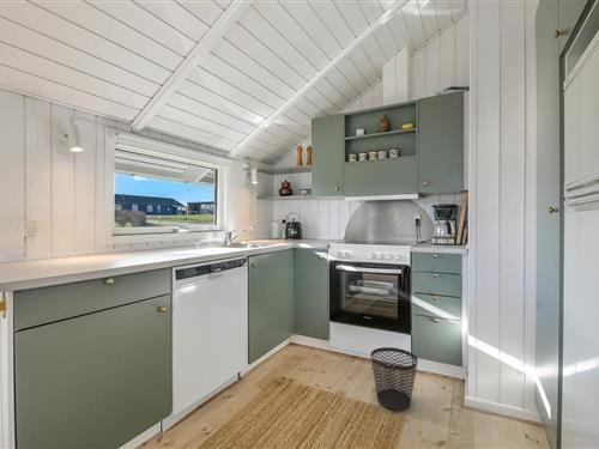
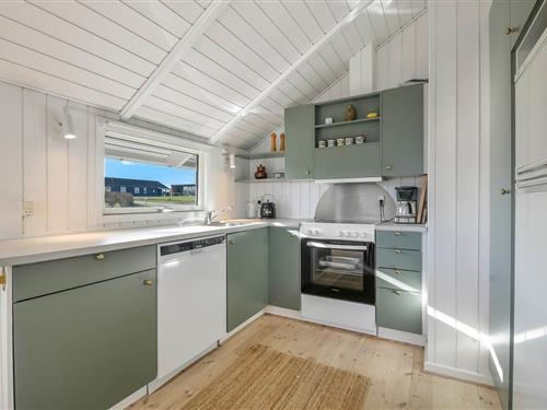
- wastebasket [370,346,418,412]
